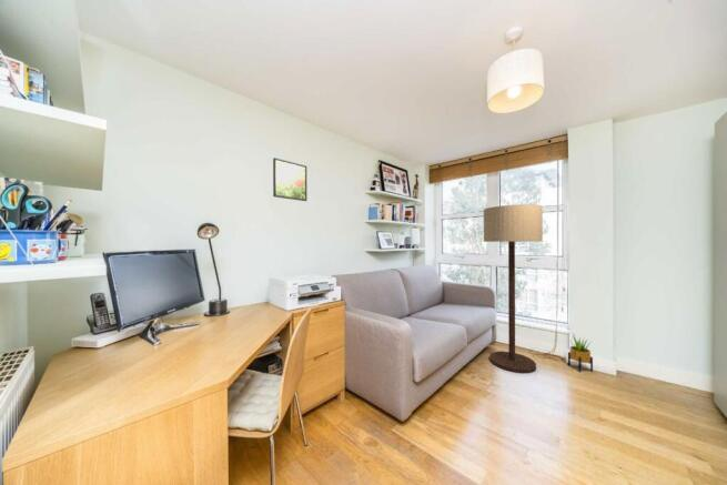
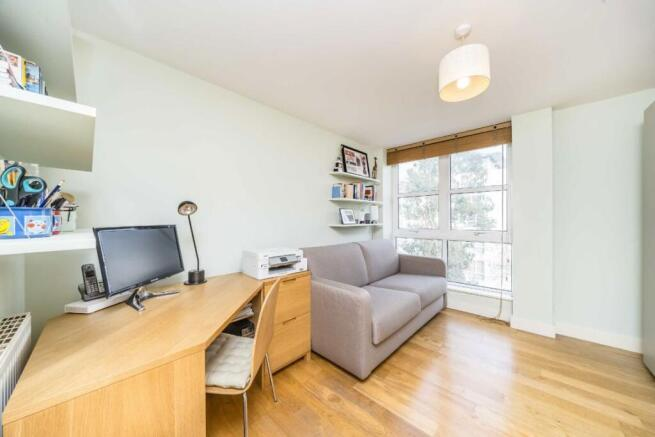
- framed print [272,156,309,202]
- potted plant [567,334,594,373]
- floor lamp [483,203,544,374]
